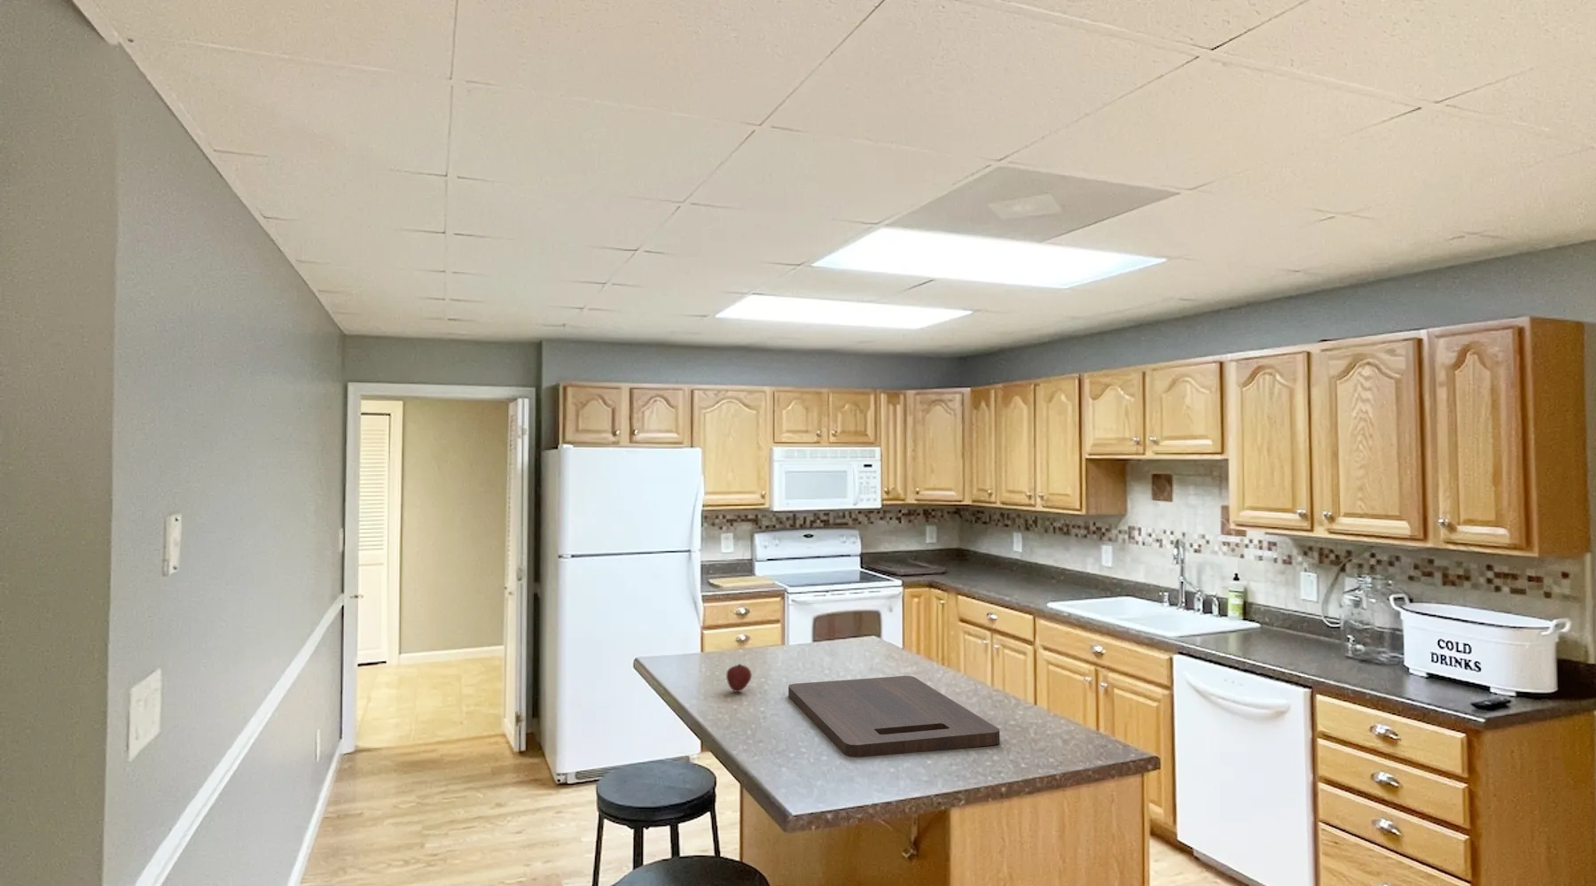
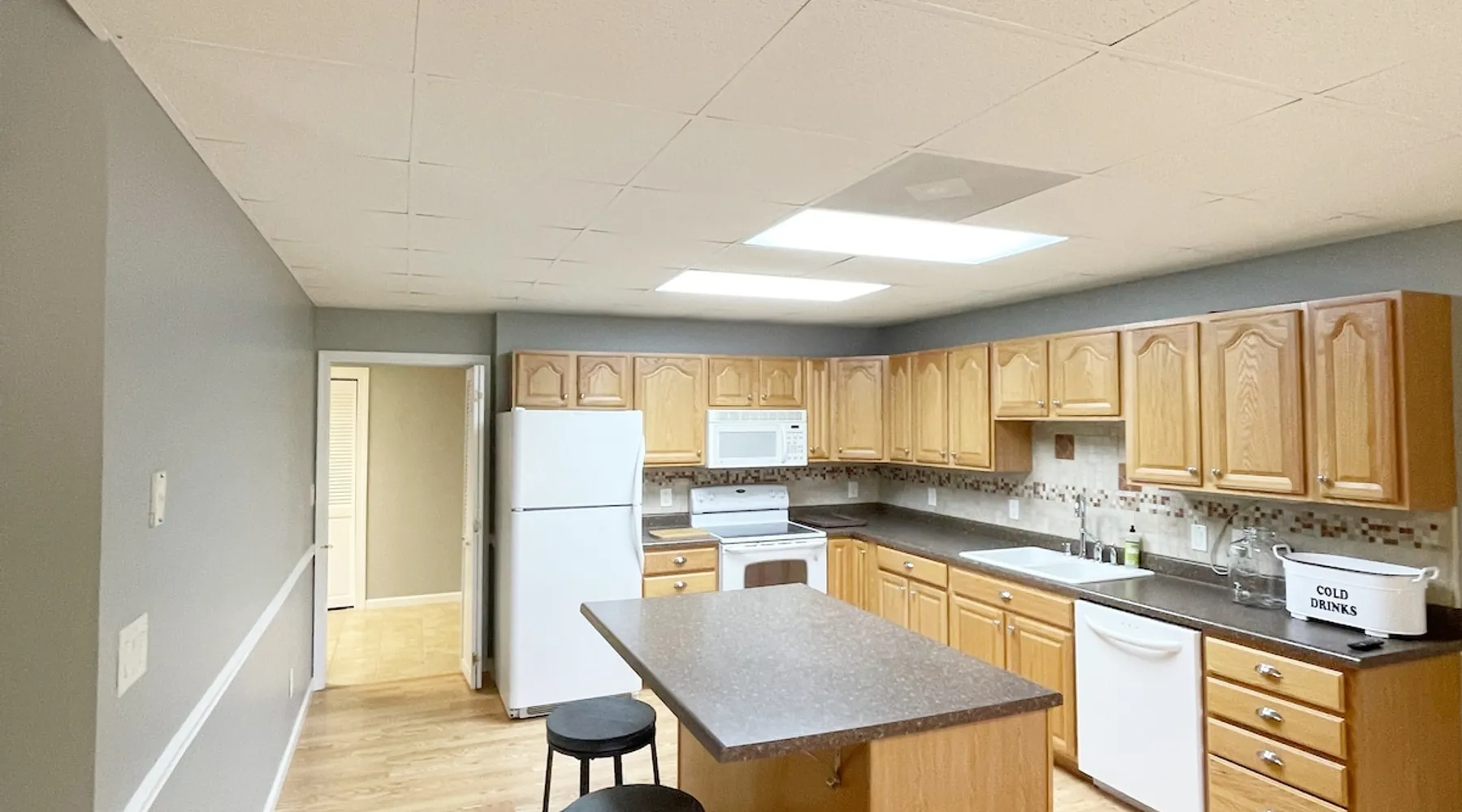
- cutting board [787,675,1001,758]
- fruit [725,662,753,693]
